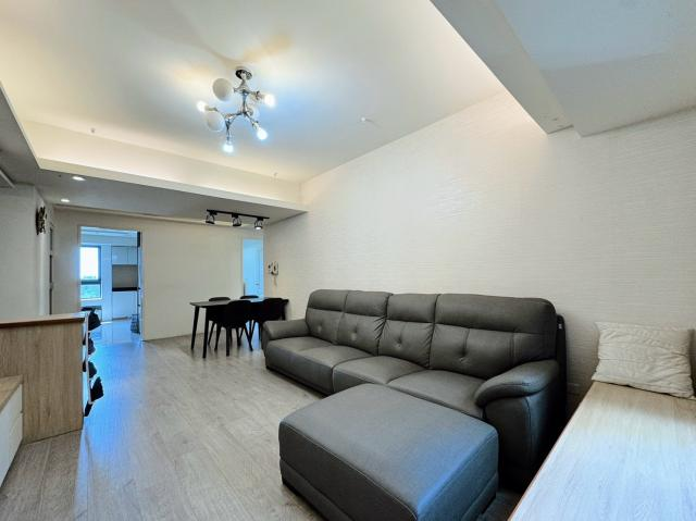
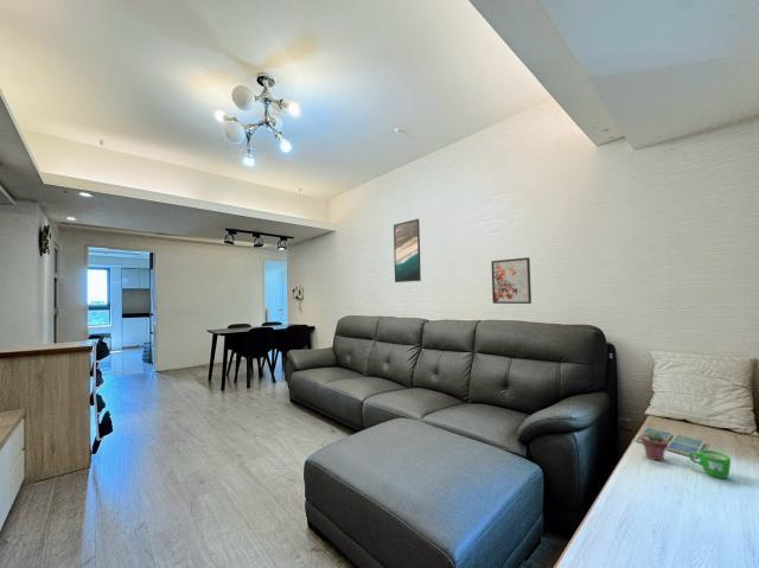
+ potted succulent [642,430,669,461]
+ drink coaster [634,426,706,459]
+ mug [688,448,732,479]
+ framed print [393,218,422,283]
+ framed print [490,256,532,305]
